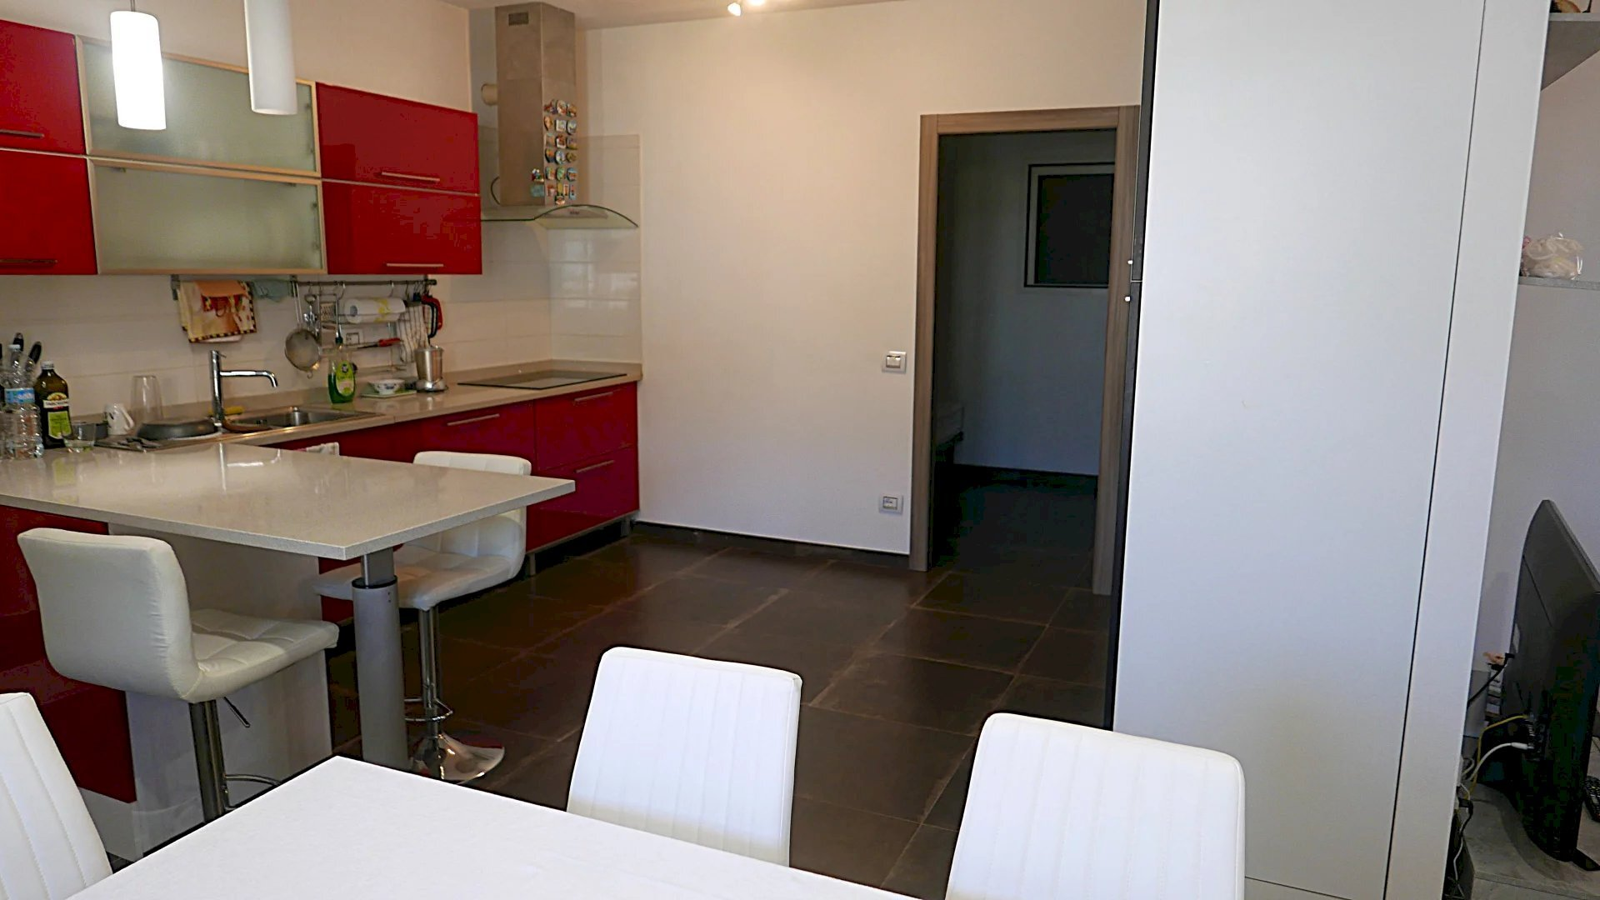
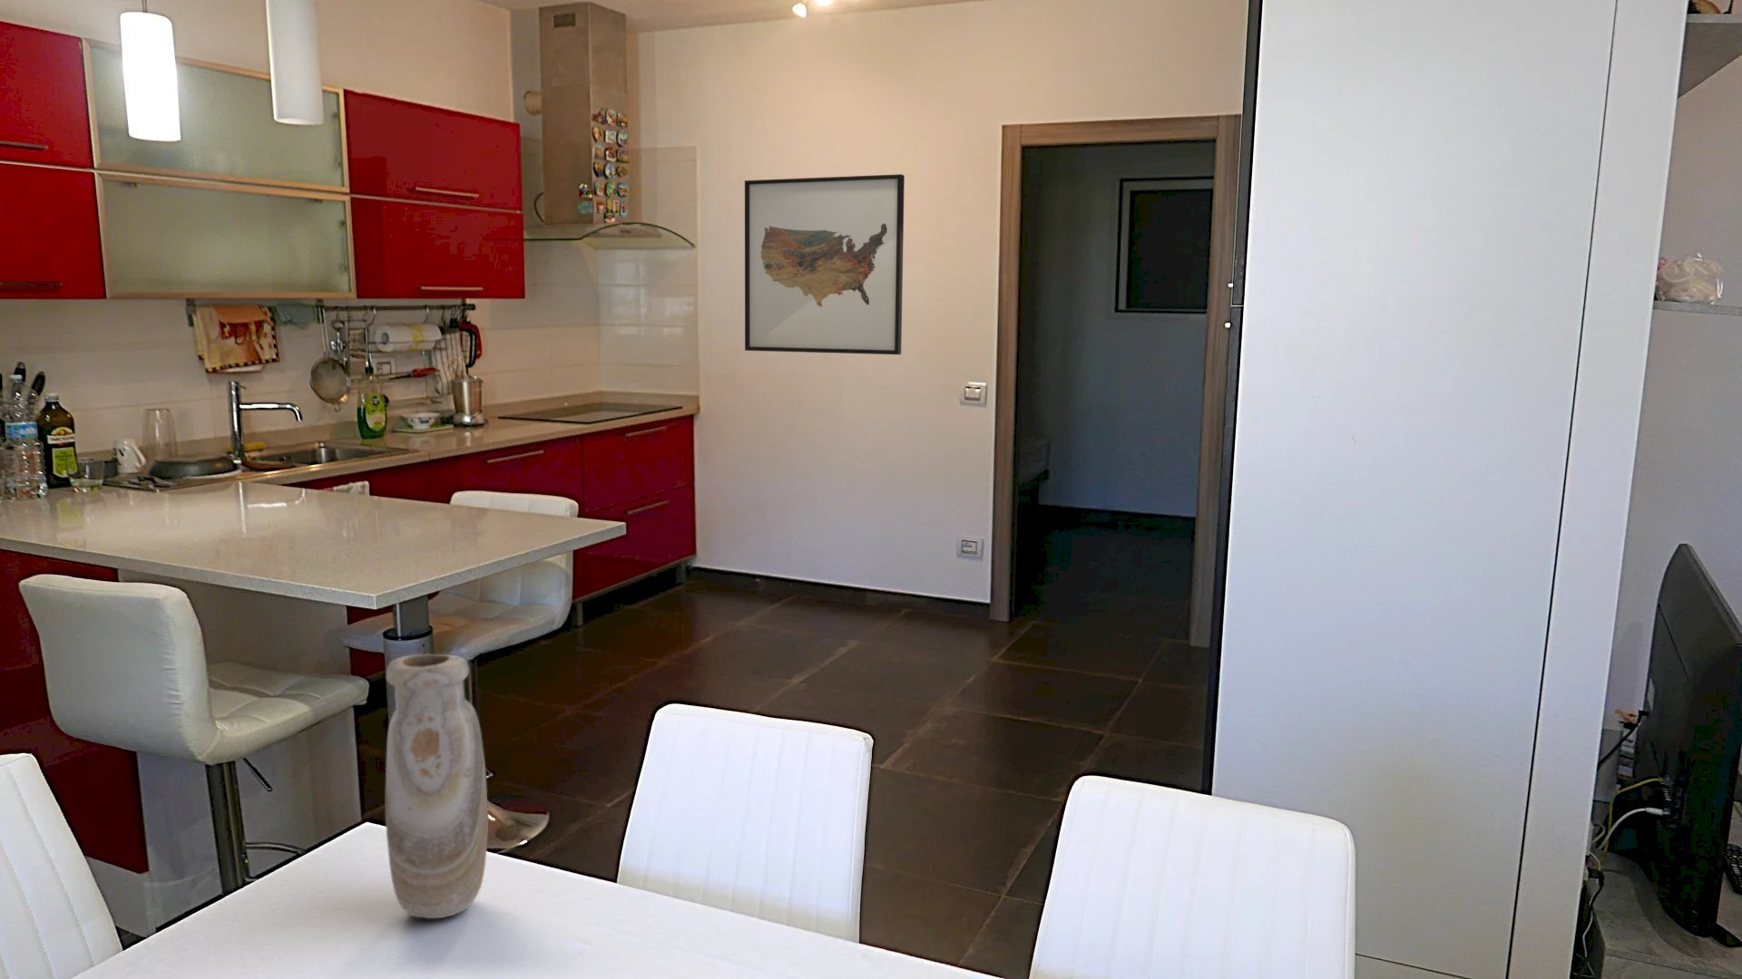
+ wall art [744,173,906,355]
+ vase [385,654,489,919]
